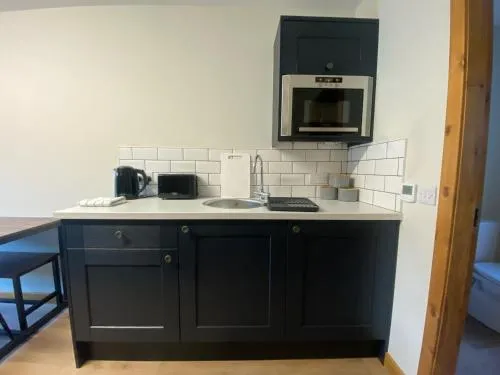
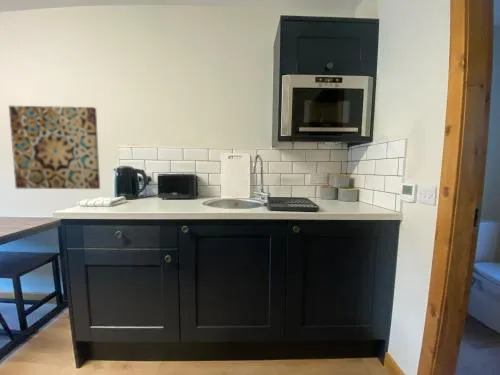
+ wall art [8,105,101,190]
